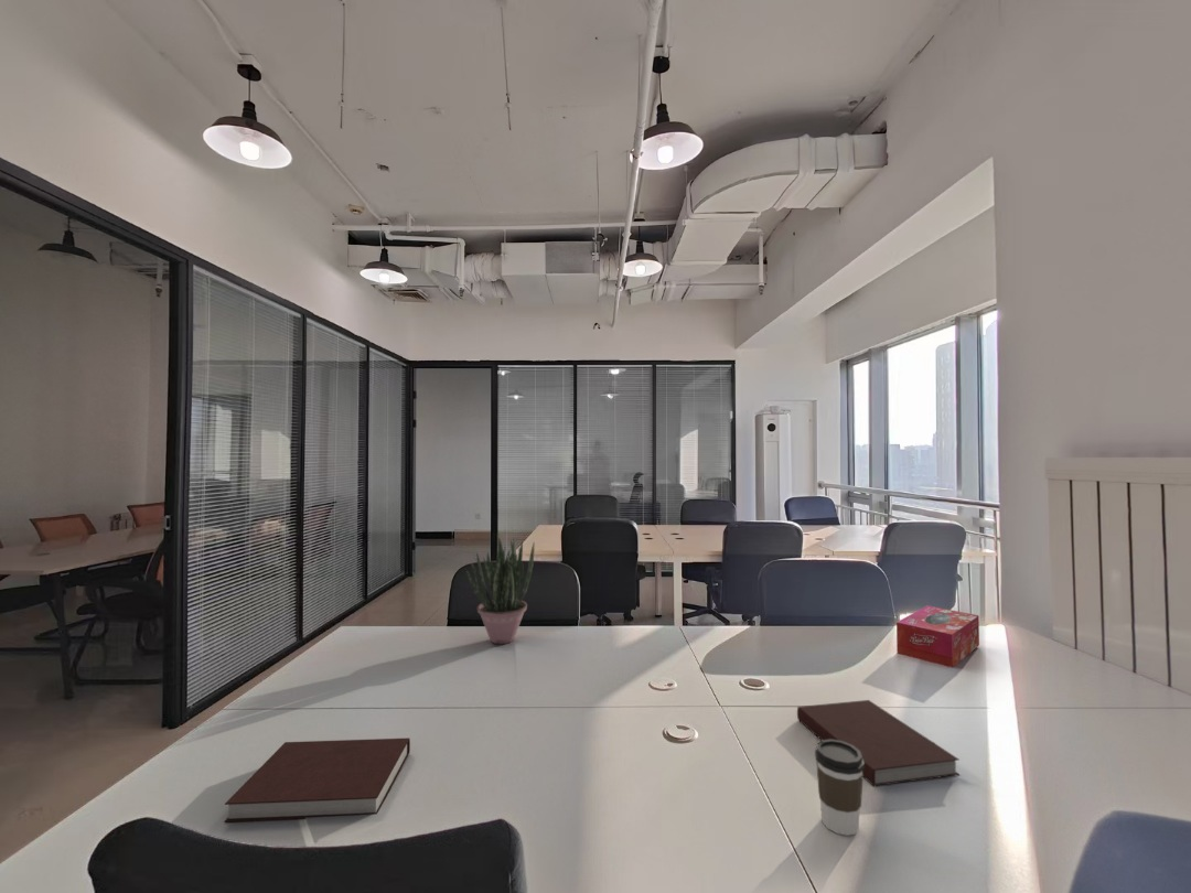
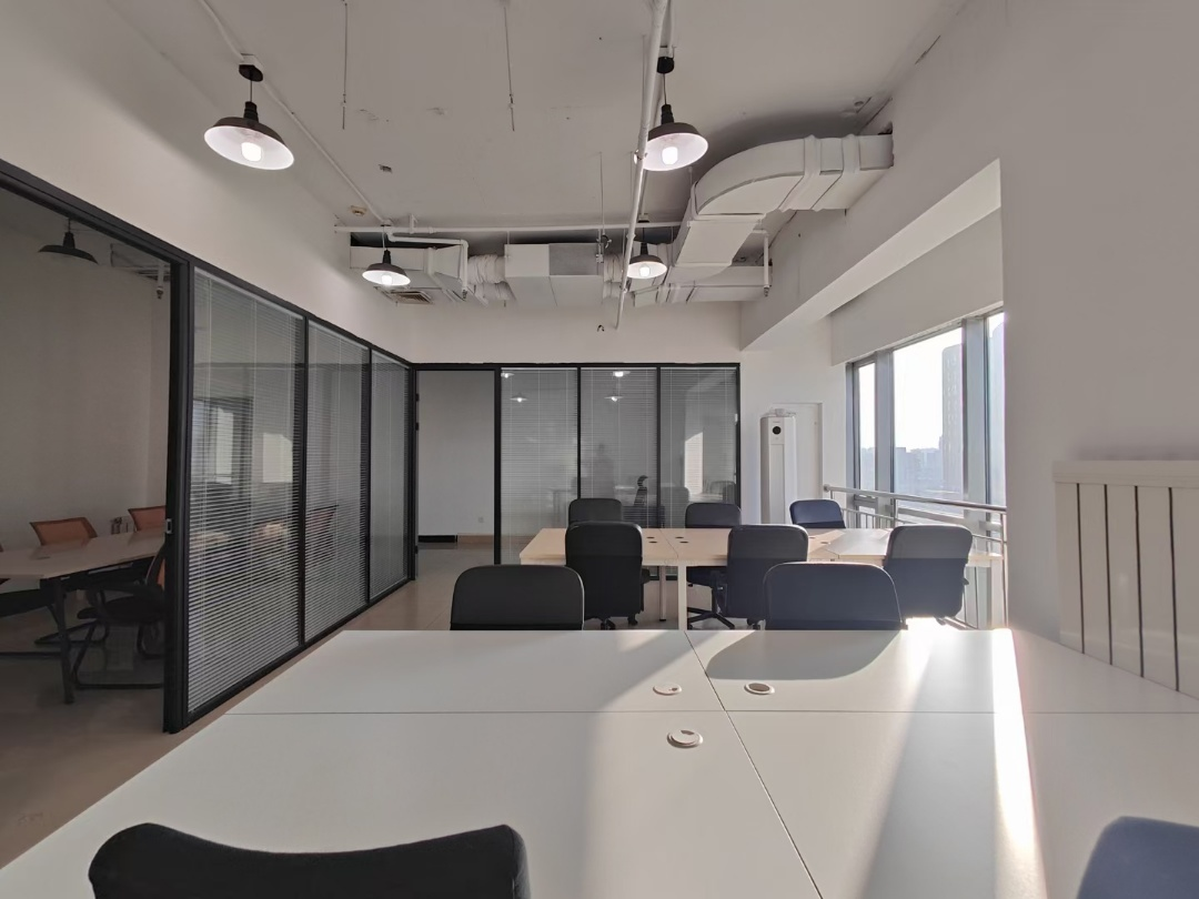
- notebook [224,738,411,824]
- coffee cup [814,740,865,837]
- potted plant [465,536,536,645]
- notebook [796,699,961,787]
- tissue box [895,604,980,668]
